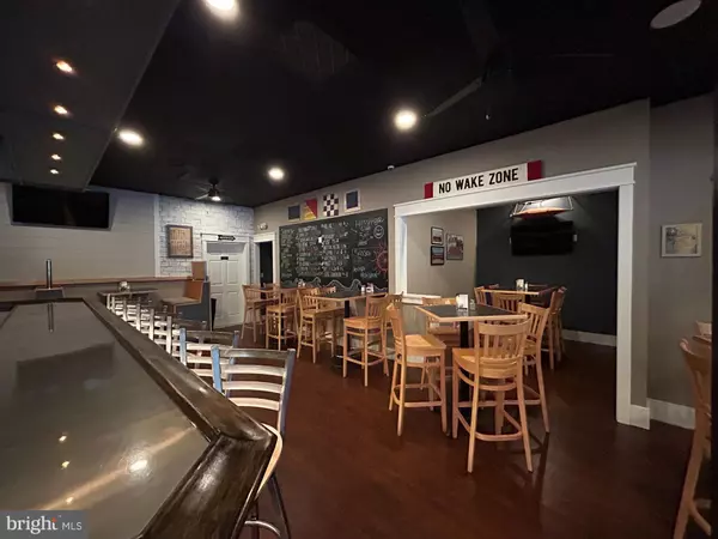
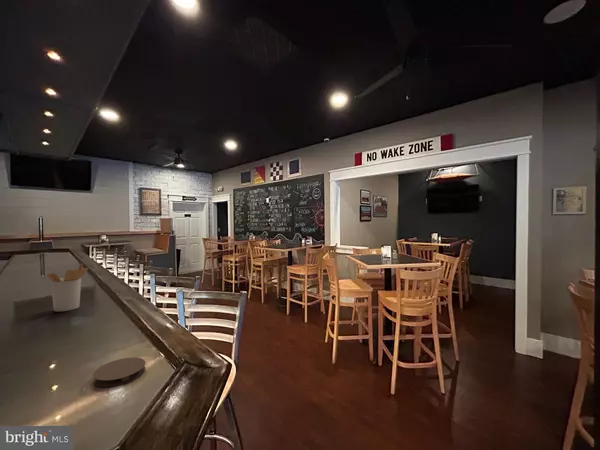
+ utensil holder [46,263,89,313]
+ coaster [92,356,146,388]
